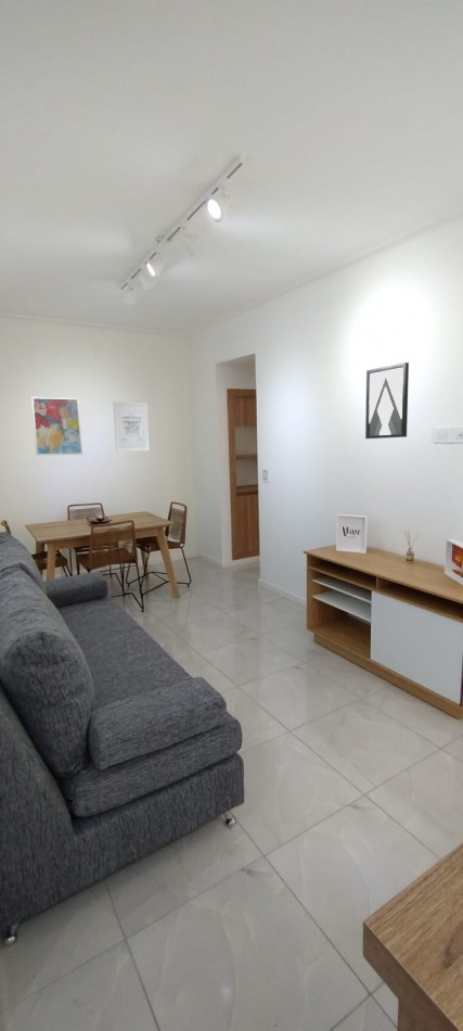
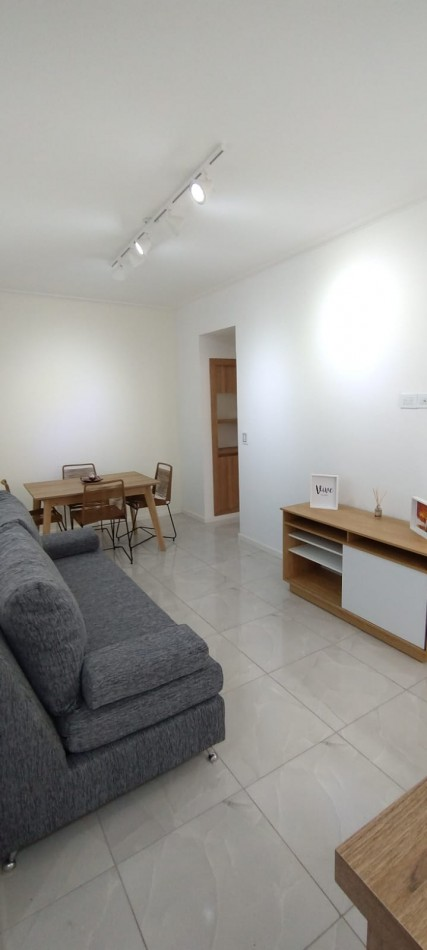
- wall art [112,400,151,453]
- wall art [364,361,410,440]
- wall art [30,396,83,457]
